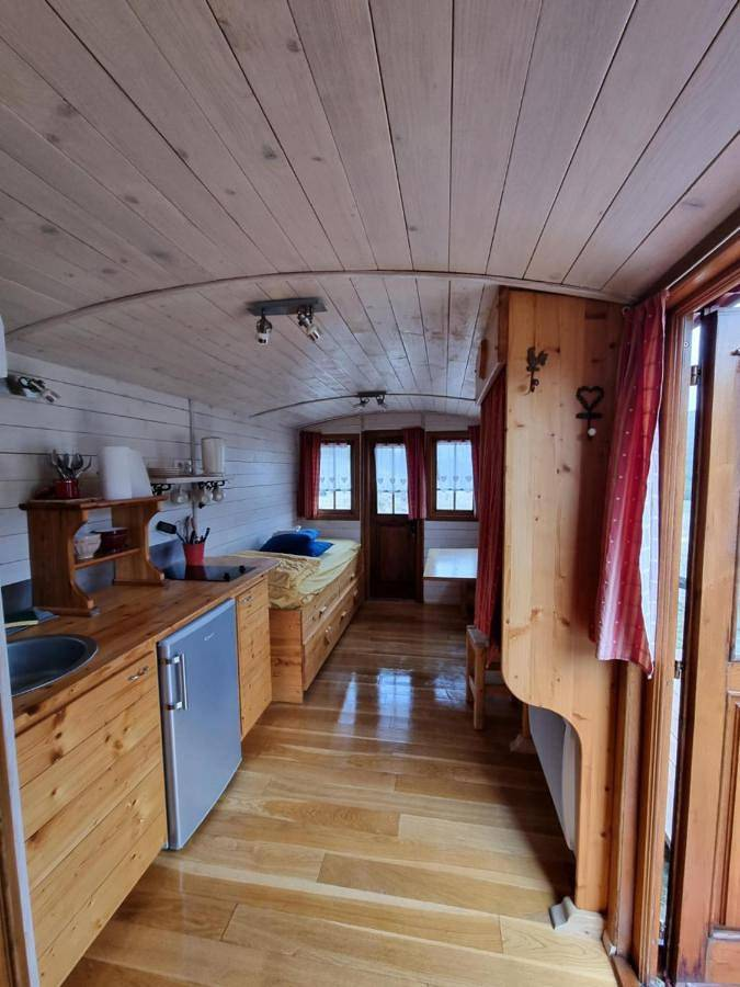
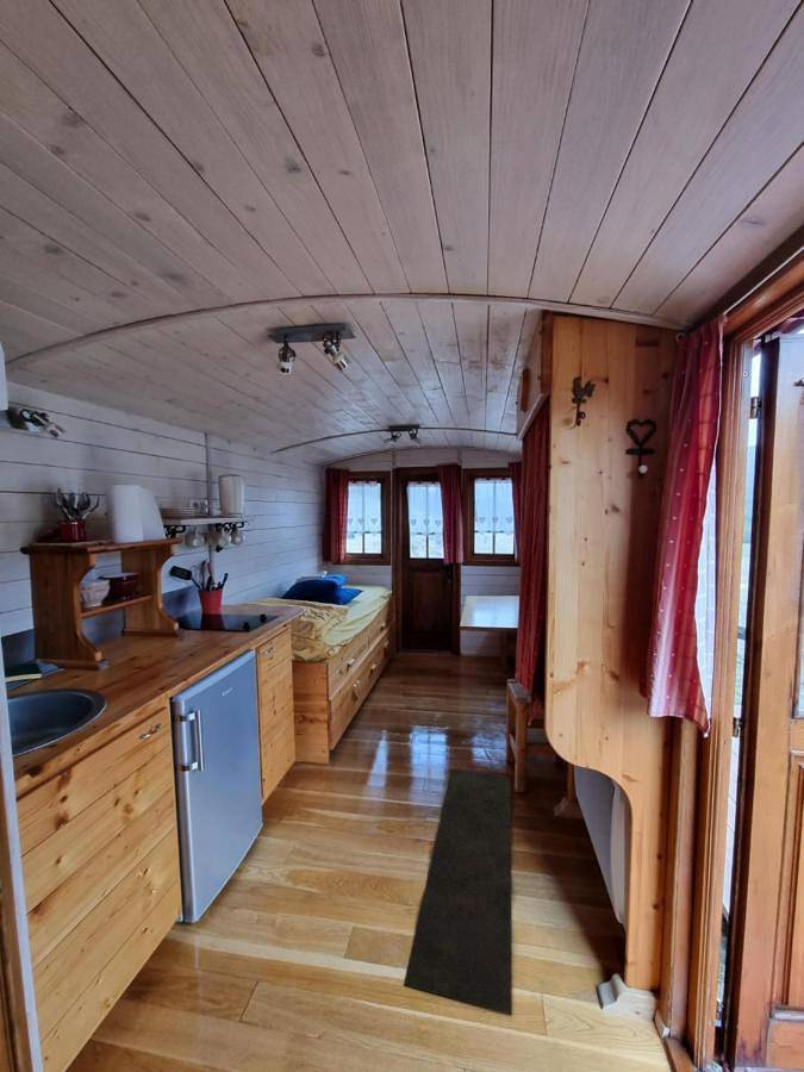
+ rug [403,768,513,1016]
